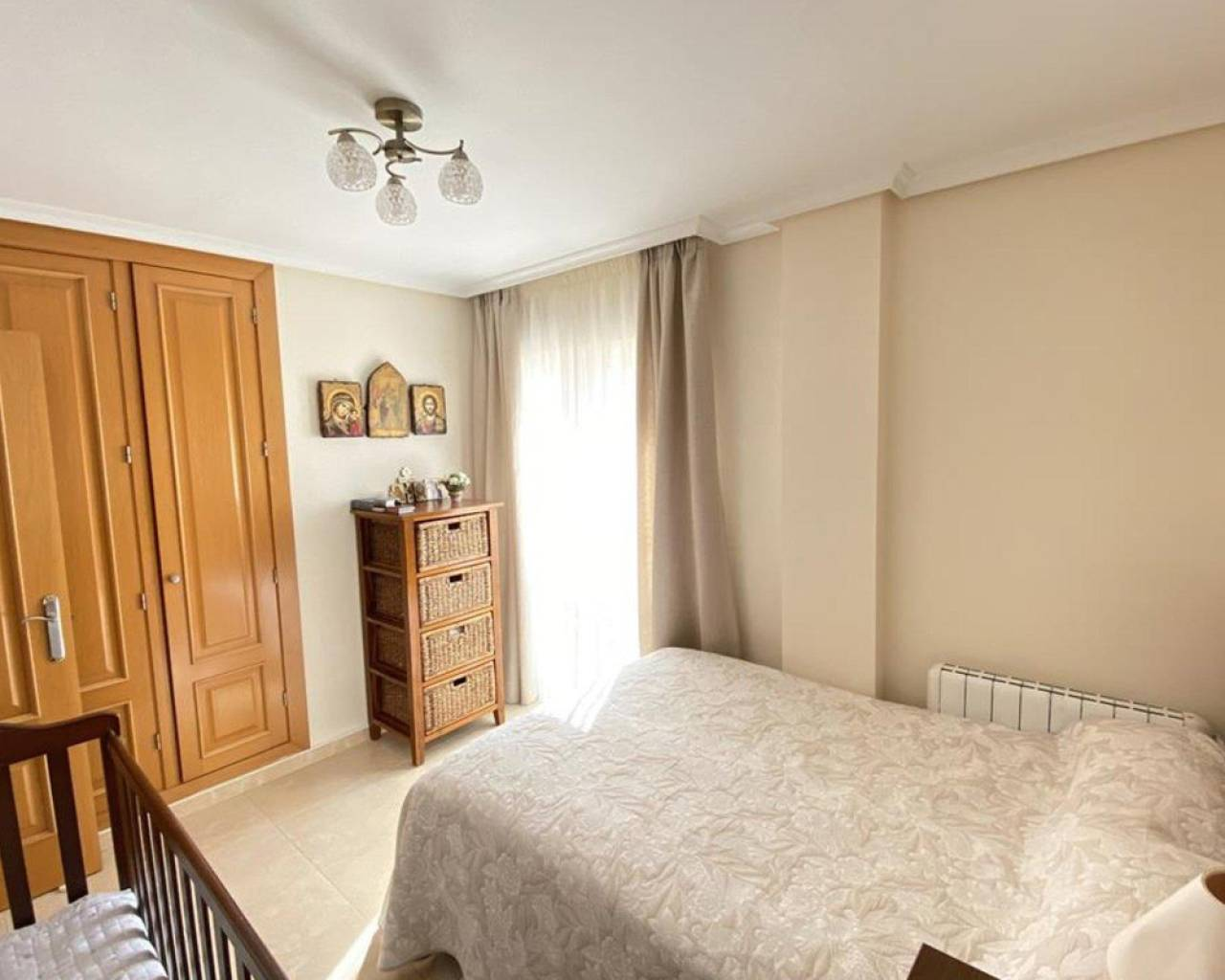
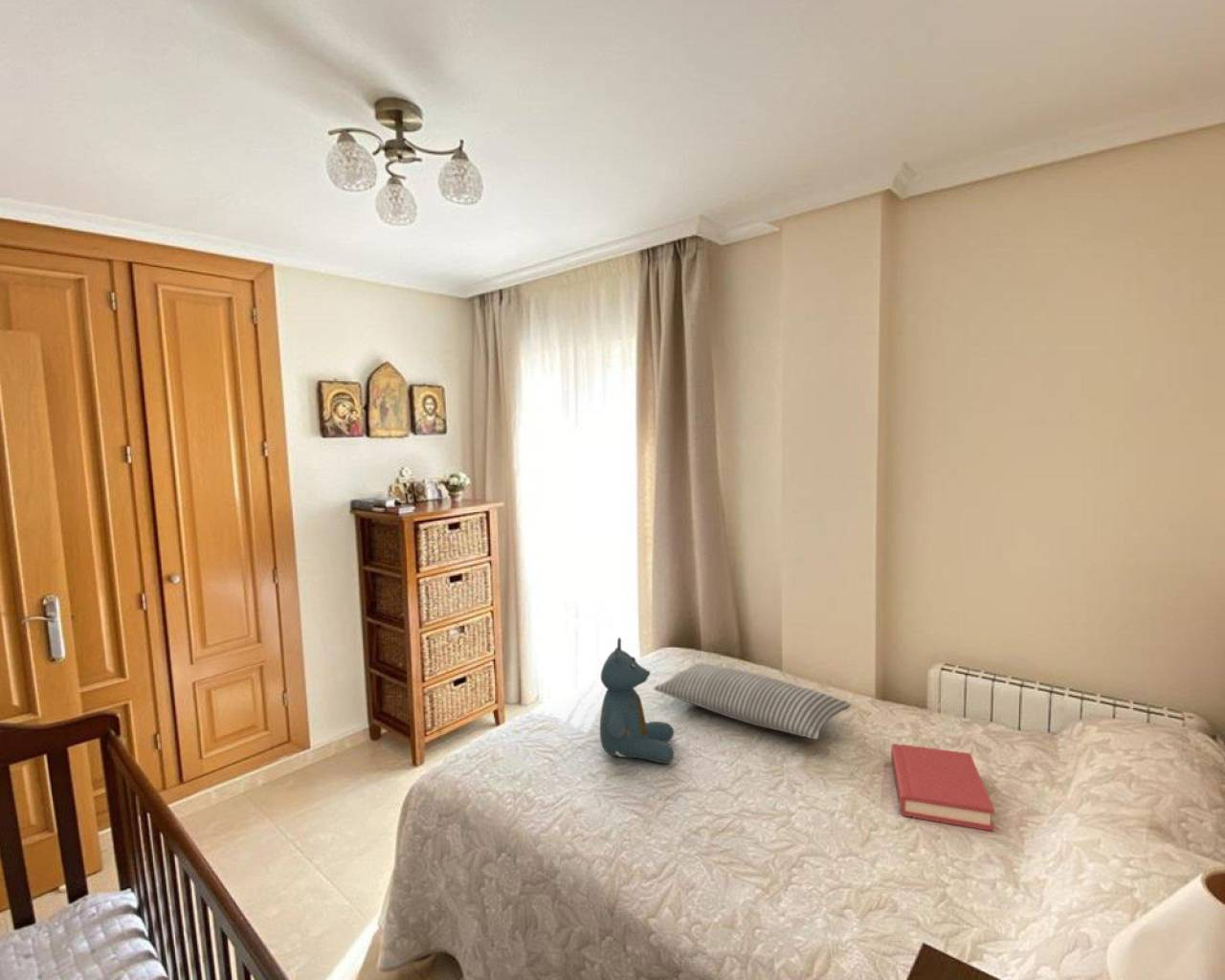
+ hardback book [890,743,995,832]
+ teddy bear [599,636,675,765]
+ pillow [653,662,852,740]
